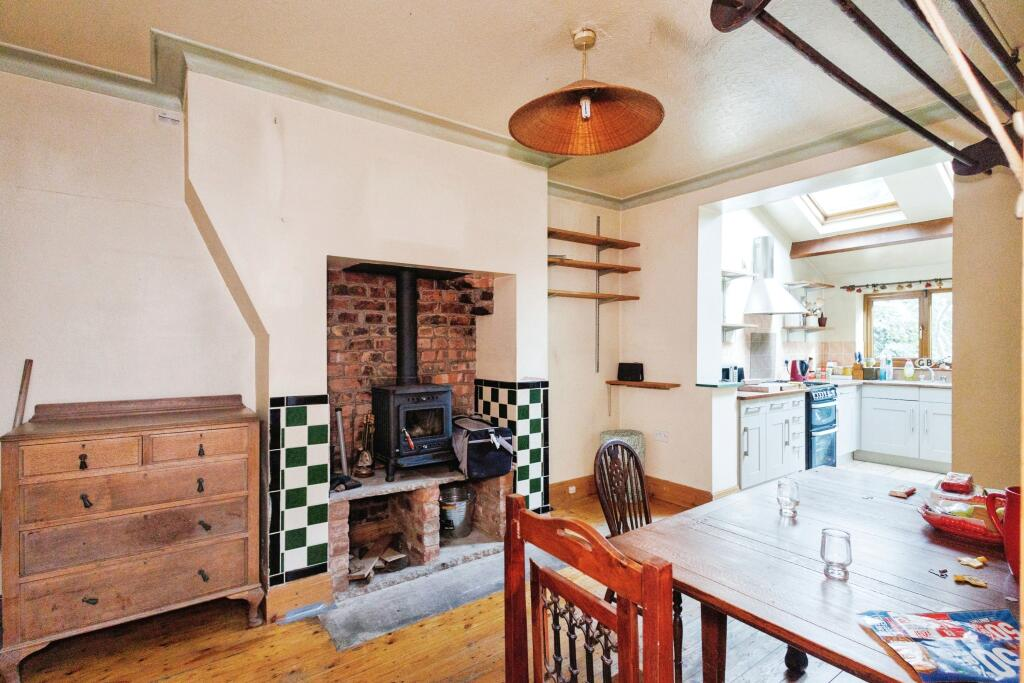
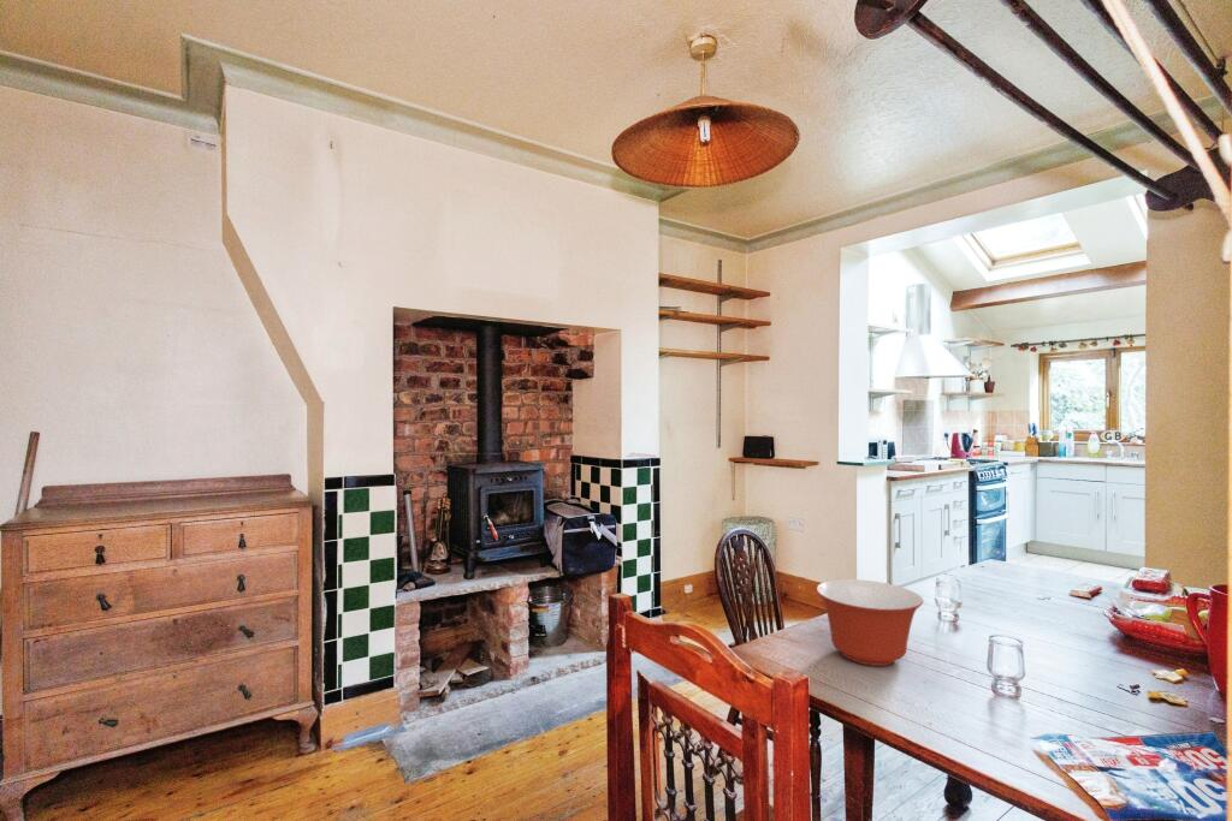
+ mixing bowl [815,578,924,667]
